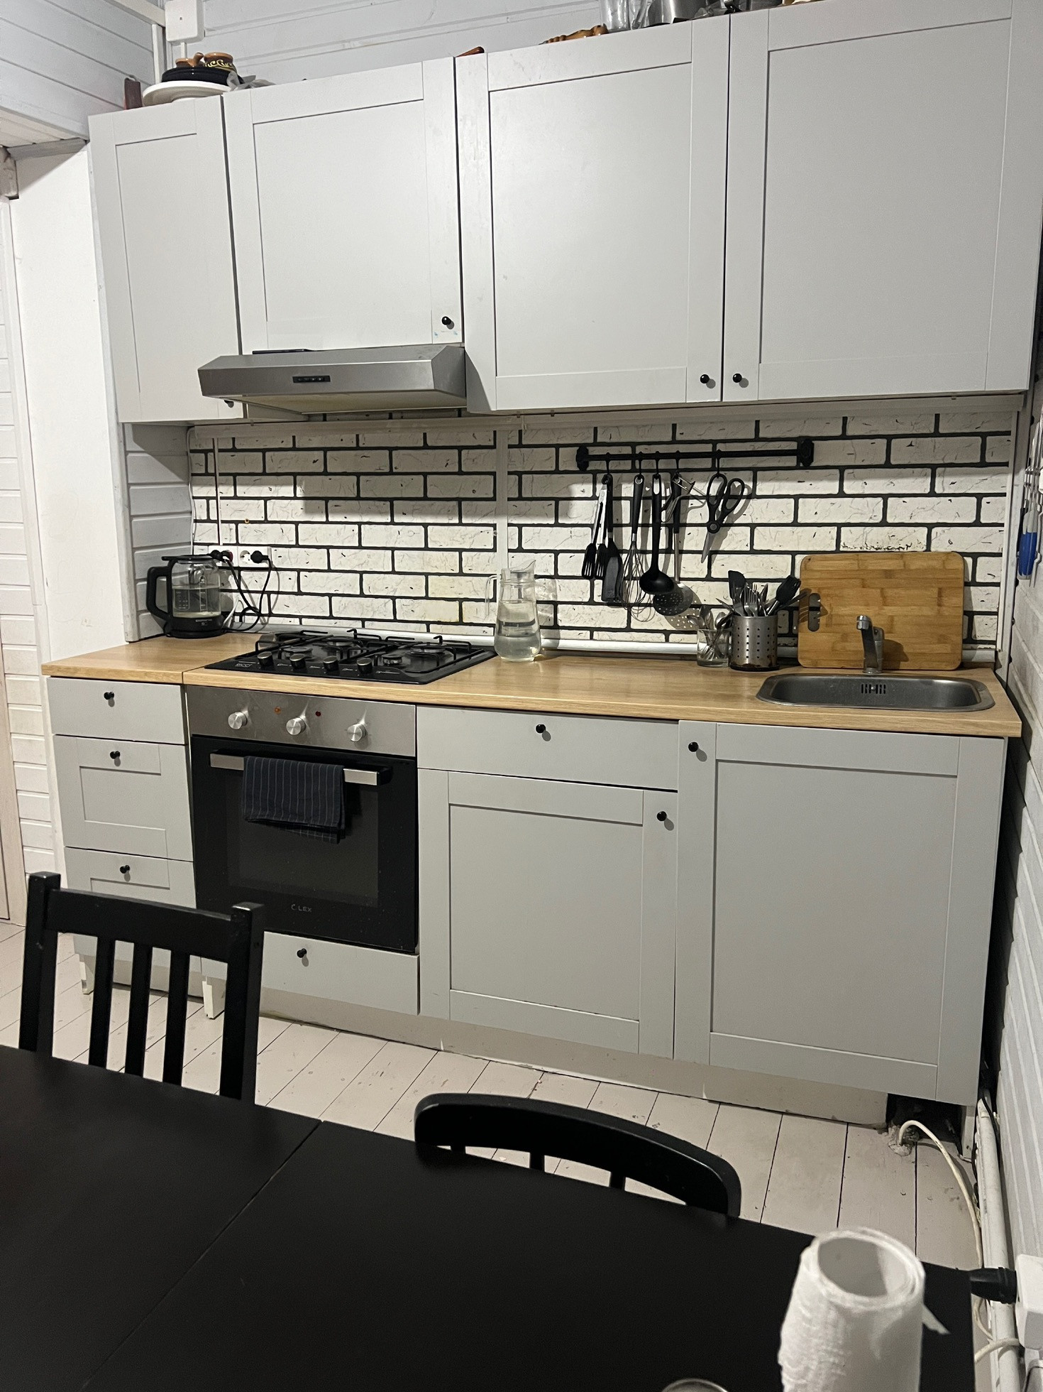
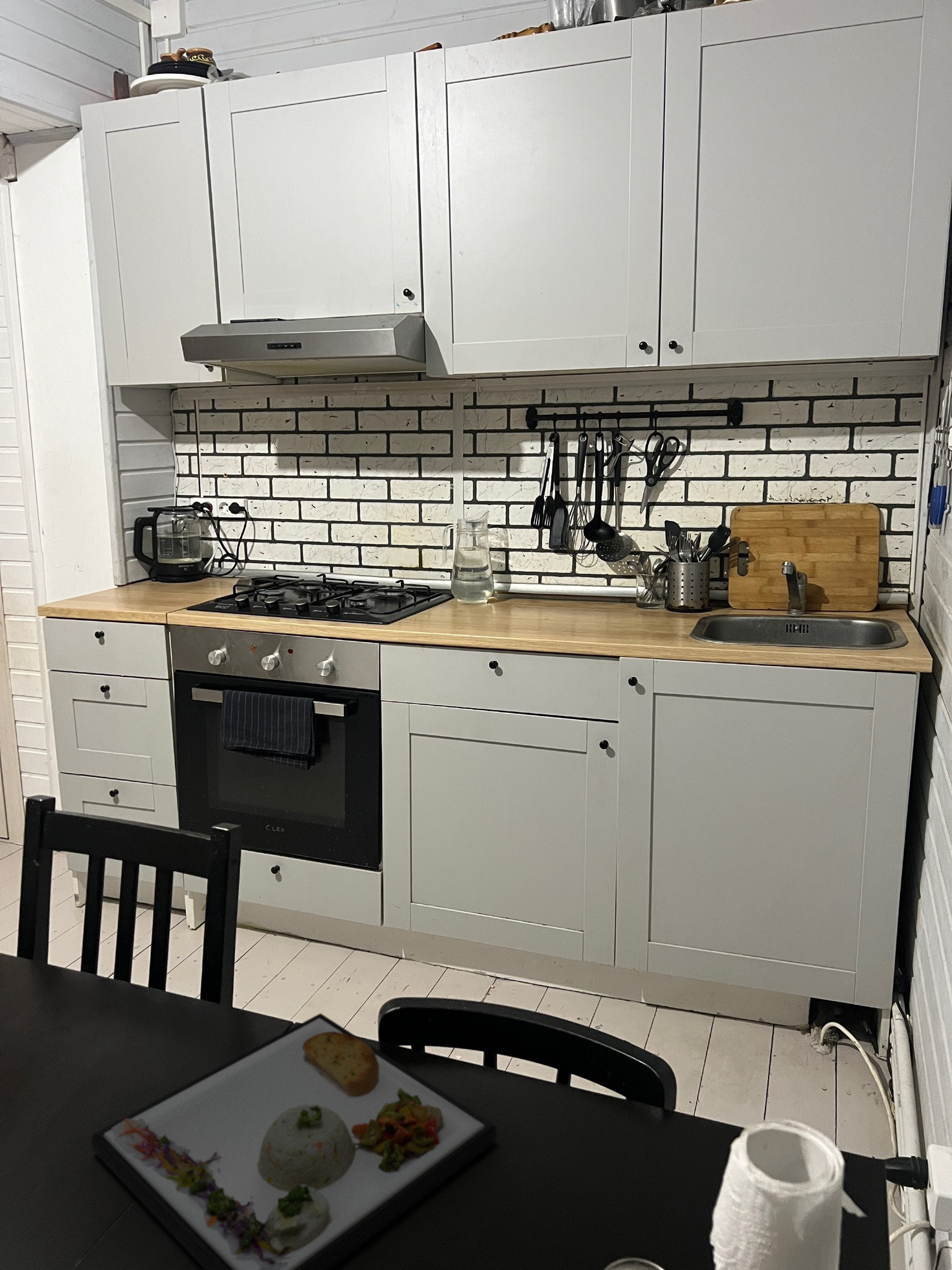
+ dinner plate [91,1013,497,1270]
